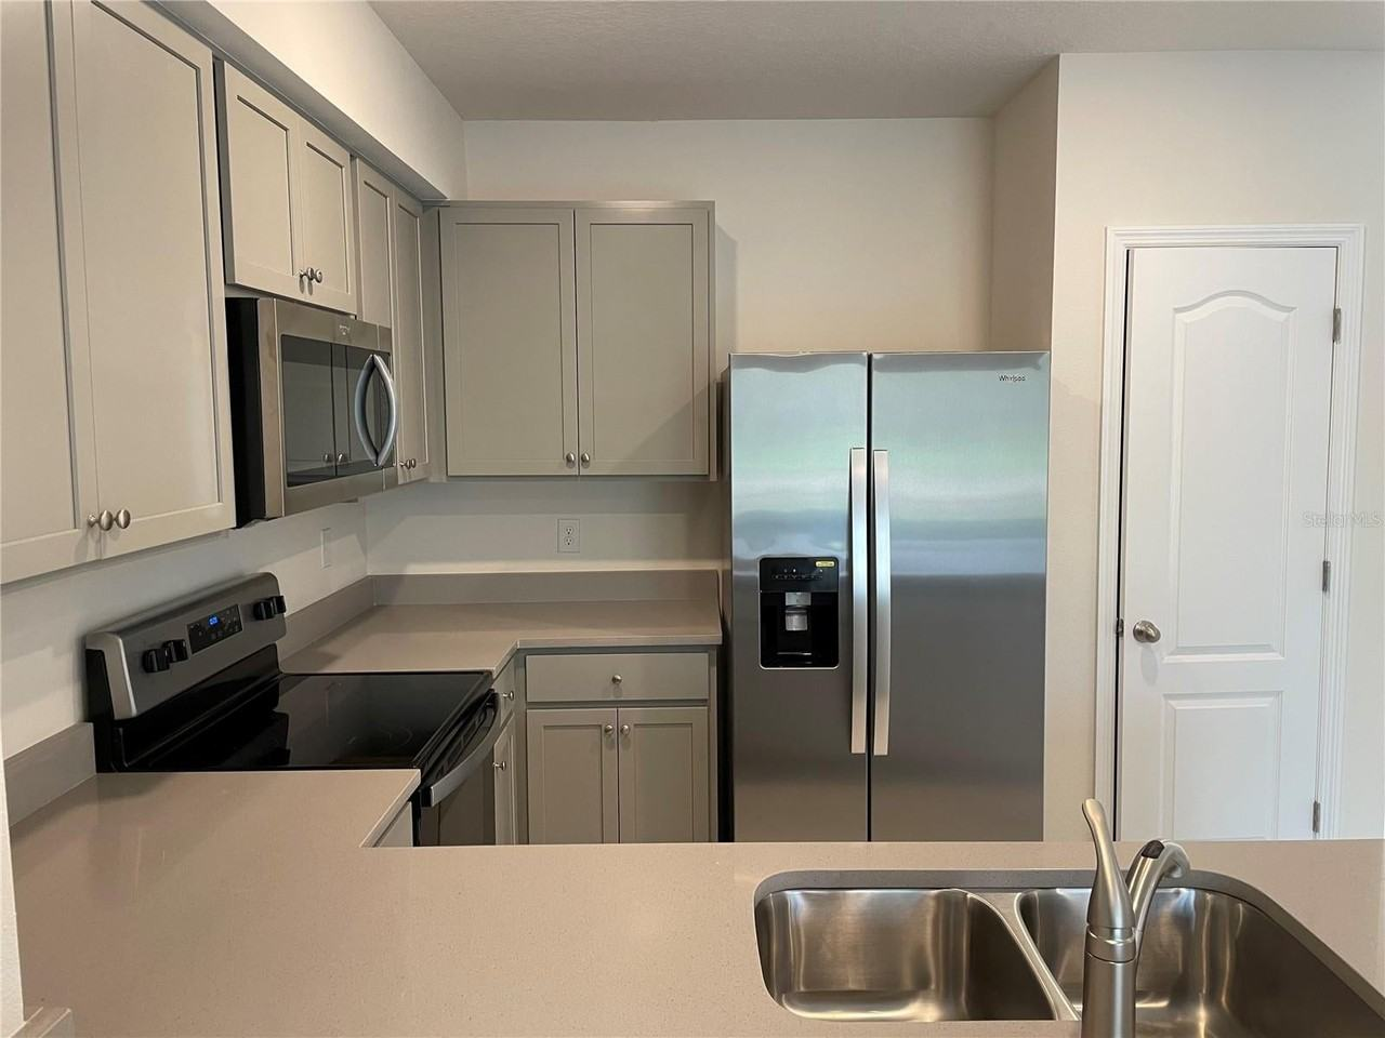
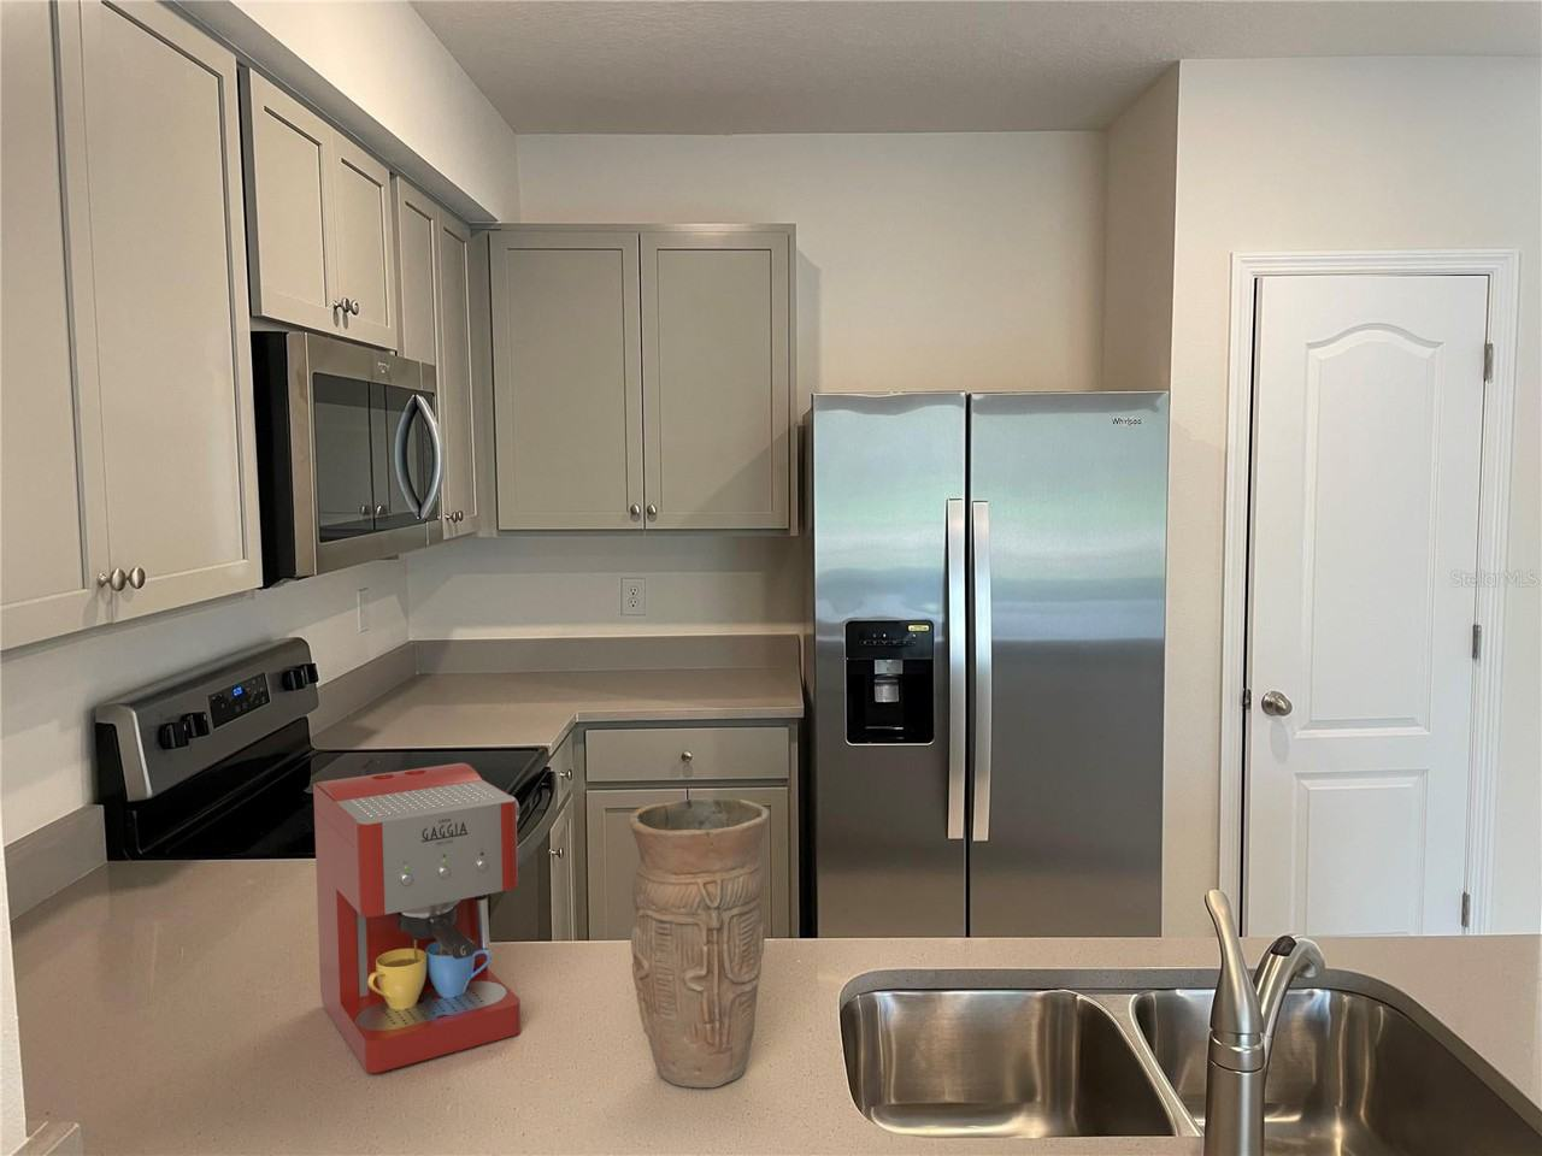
+ vase [628,797,771,1088]
+ coffee maker [312,763,522,1075]
